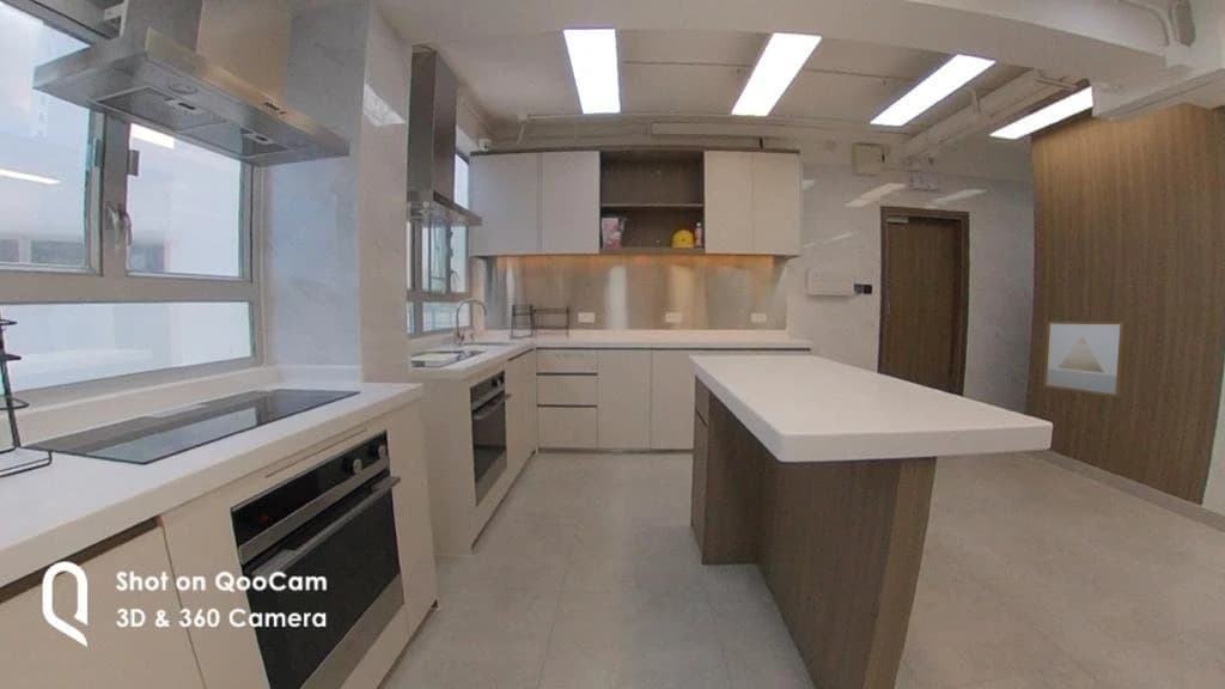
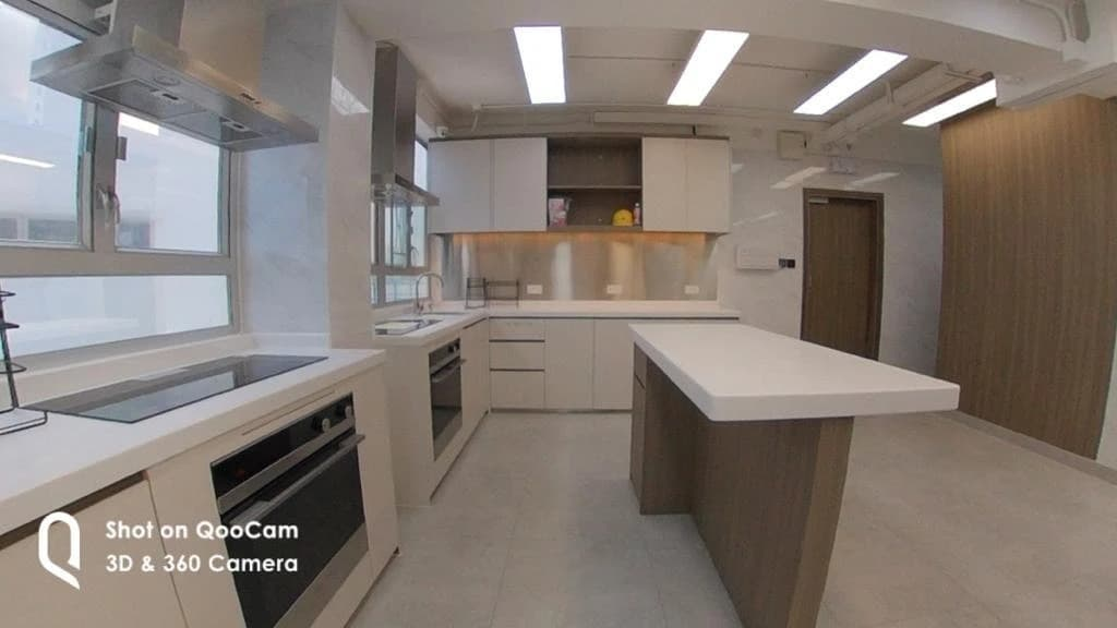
- wall art [1042,321,1130,400]
